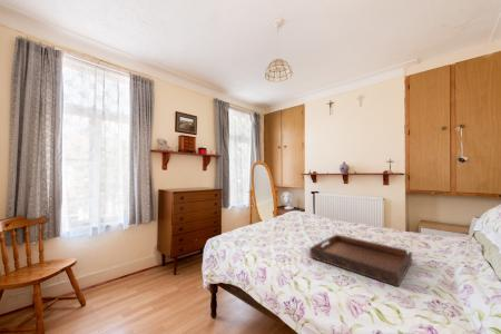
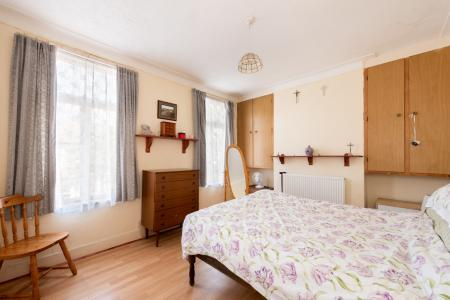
- serving tray [308,234,413,288]
